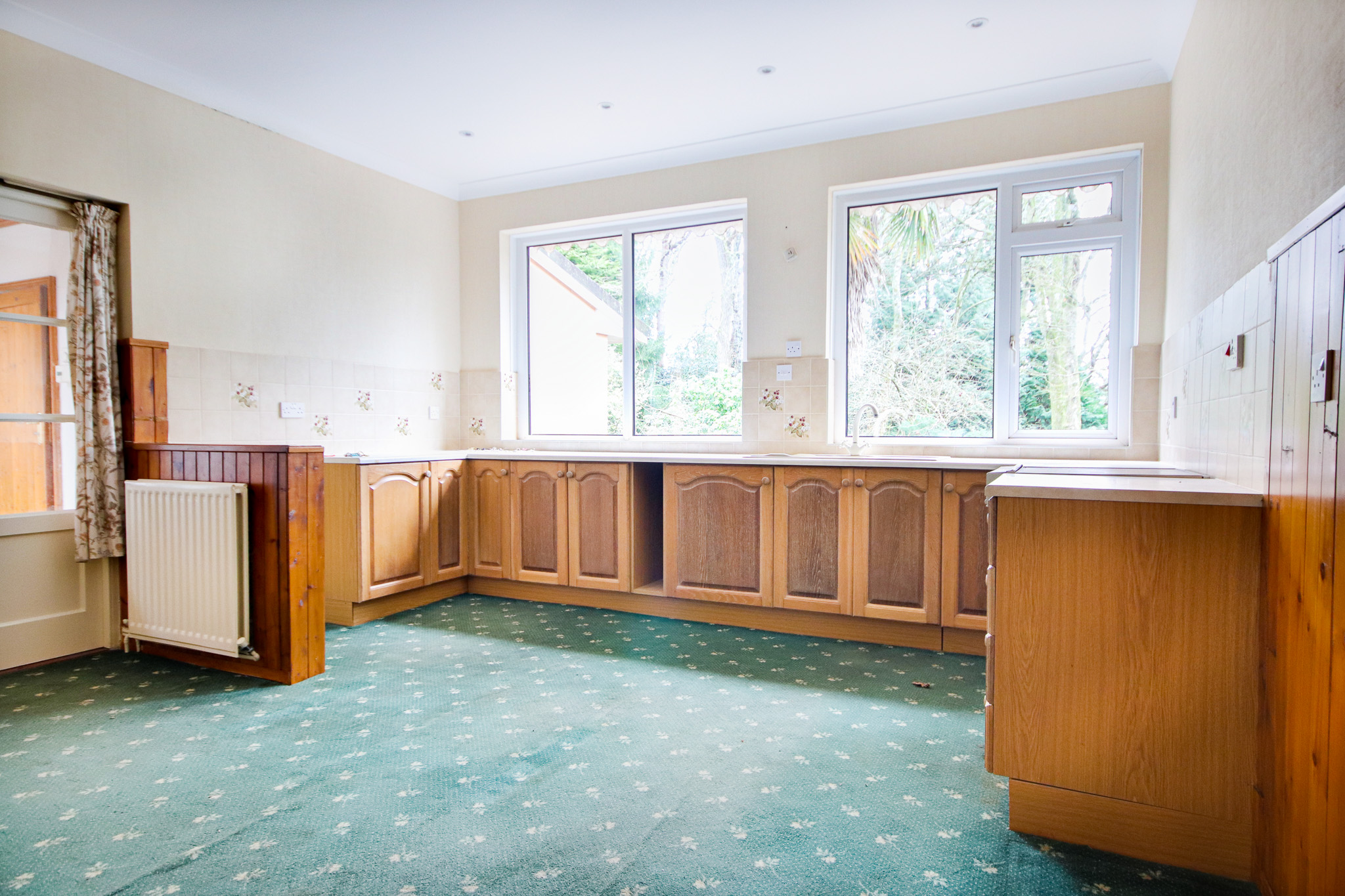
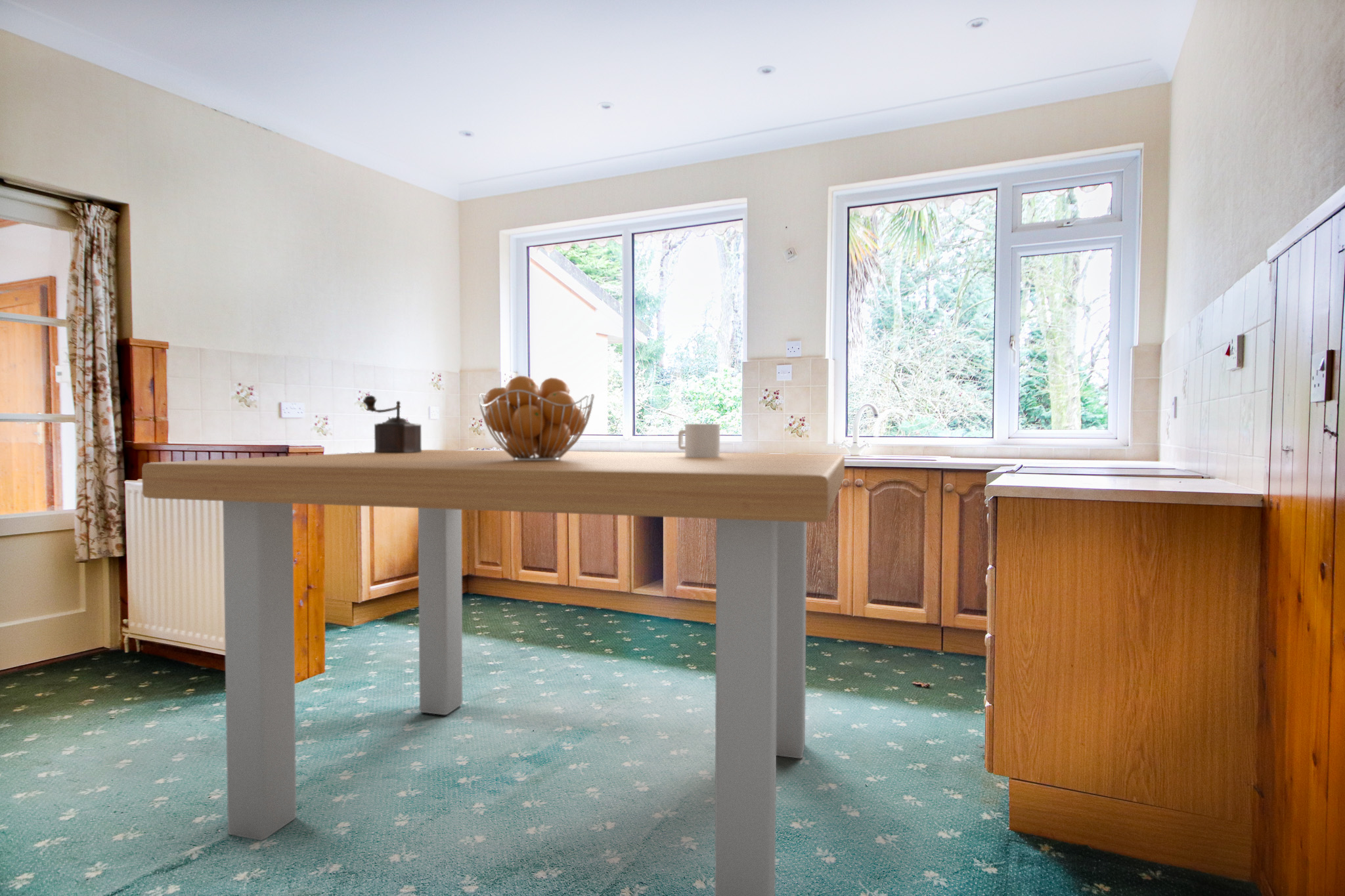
+ fruit basket [478,375,595,461]
+ mug [678,423,720,458]
+ pepper mill [363,395,422,454]
+ dining table [141,449,845,896]
